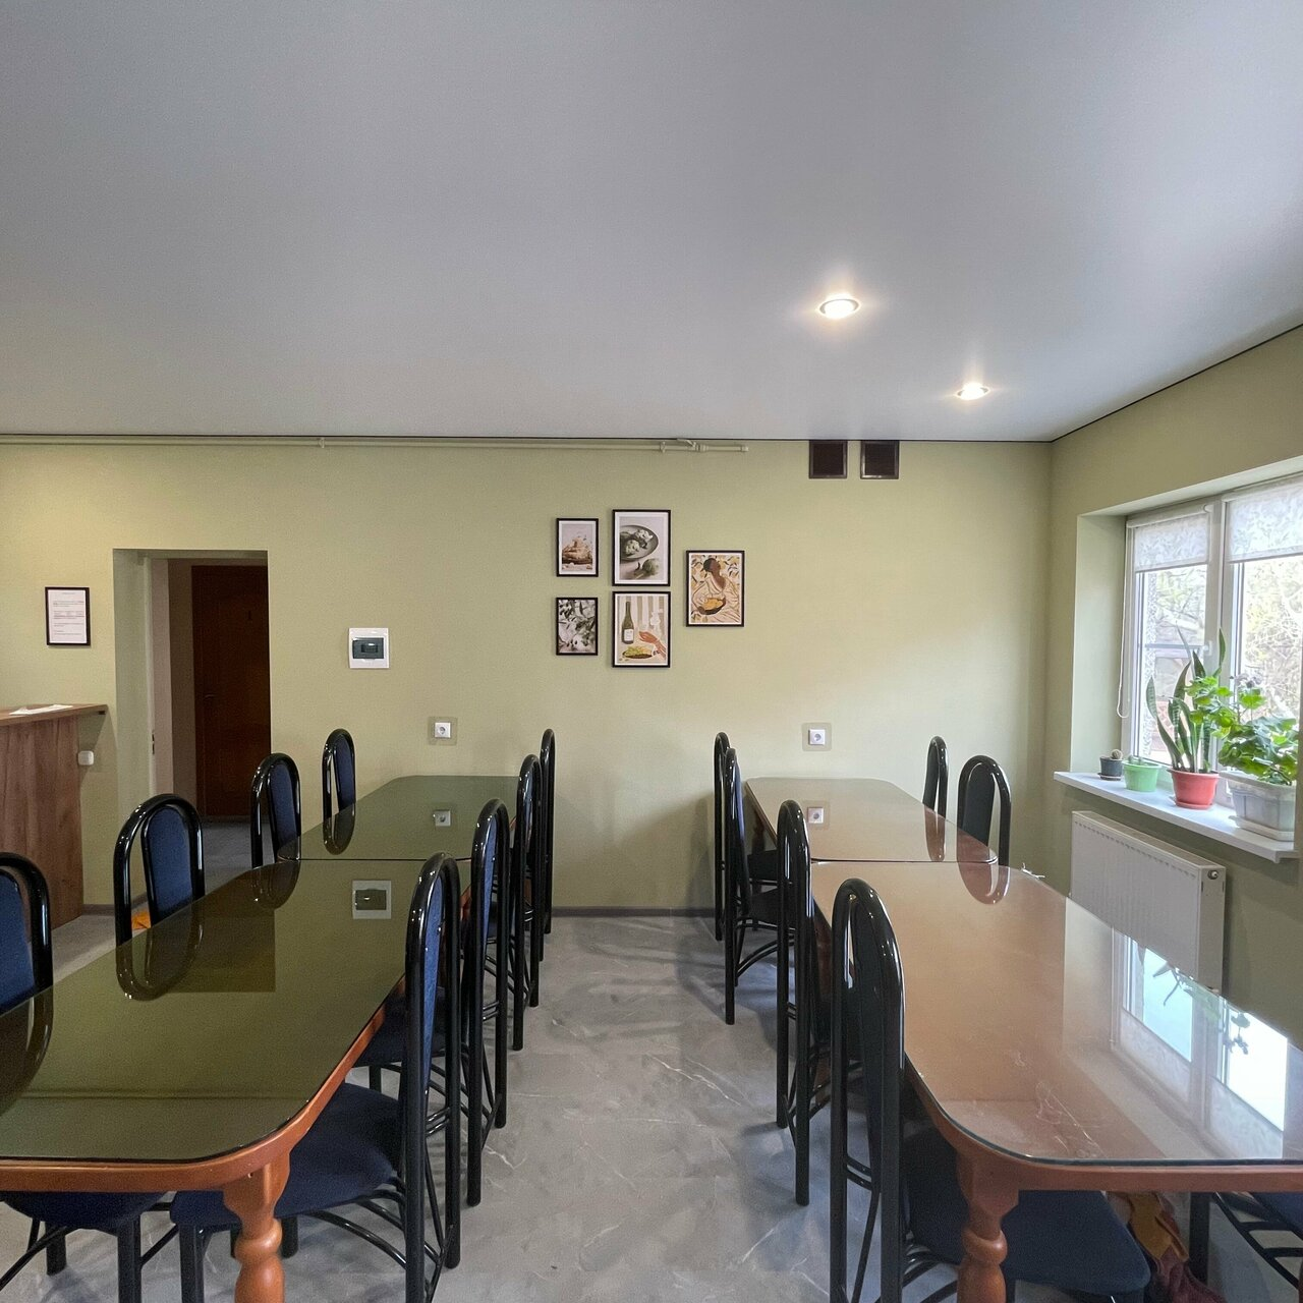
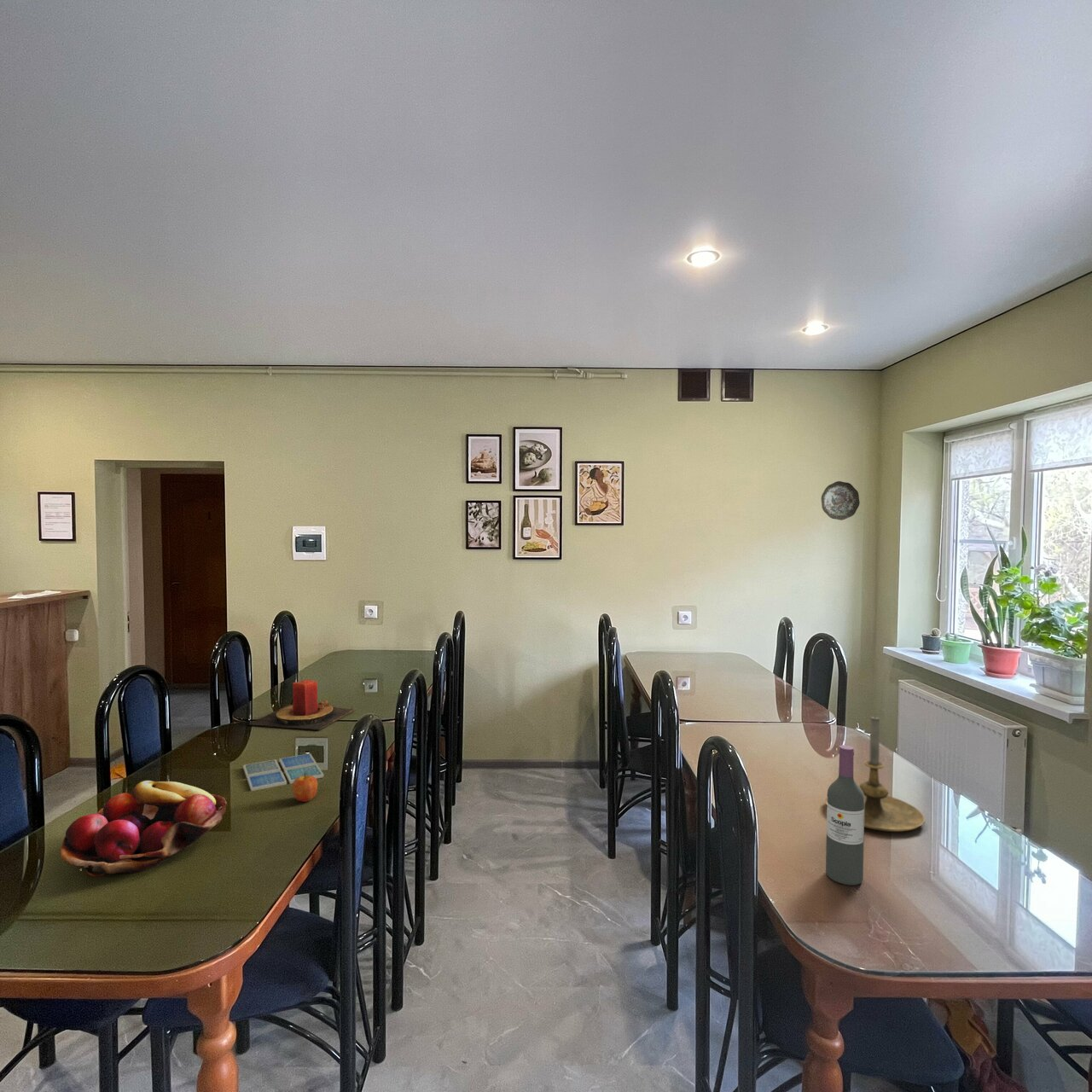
+ fruit basket [59,780,228,877]
+ candle holder [825,716,926,833]
+ decorative plate [821,480,861,521]
+ drink coaster [242,752,324,792]
+ wine bottle [825,744,865,886]
+ apple [291,773,318,803]
+ candle [248,678,355,731]
